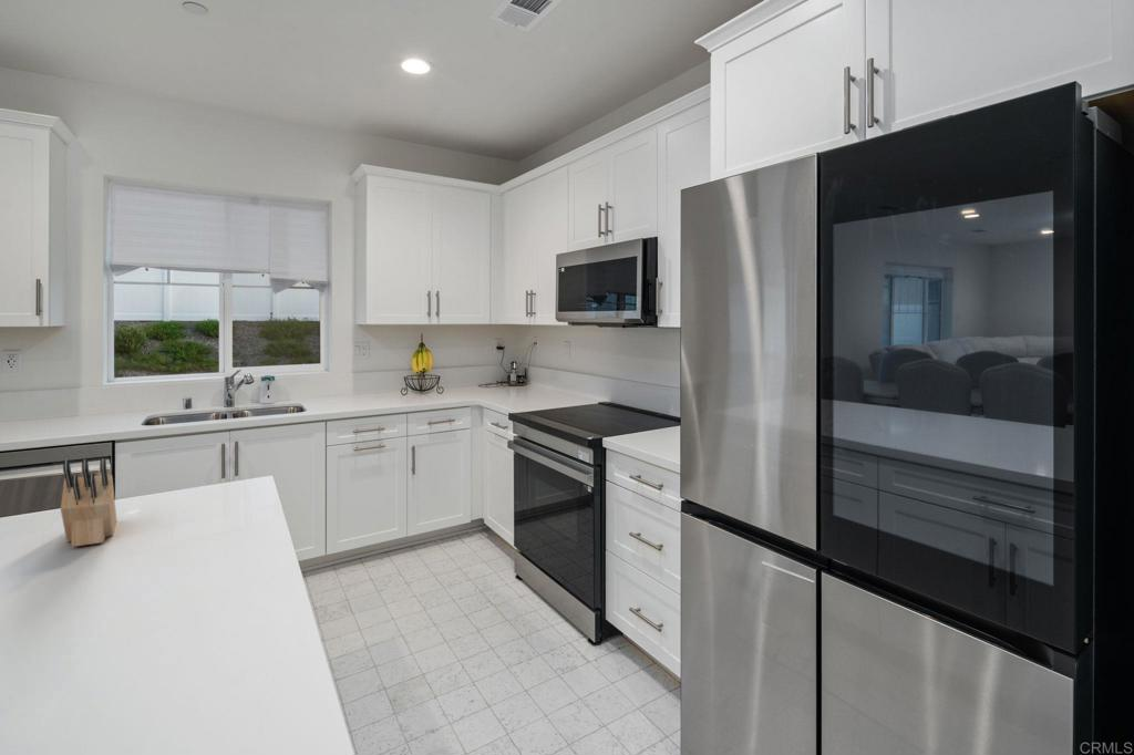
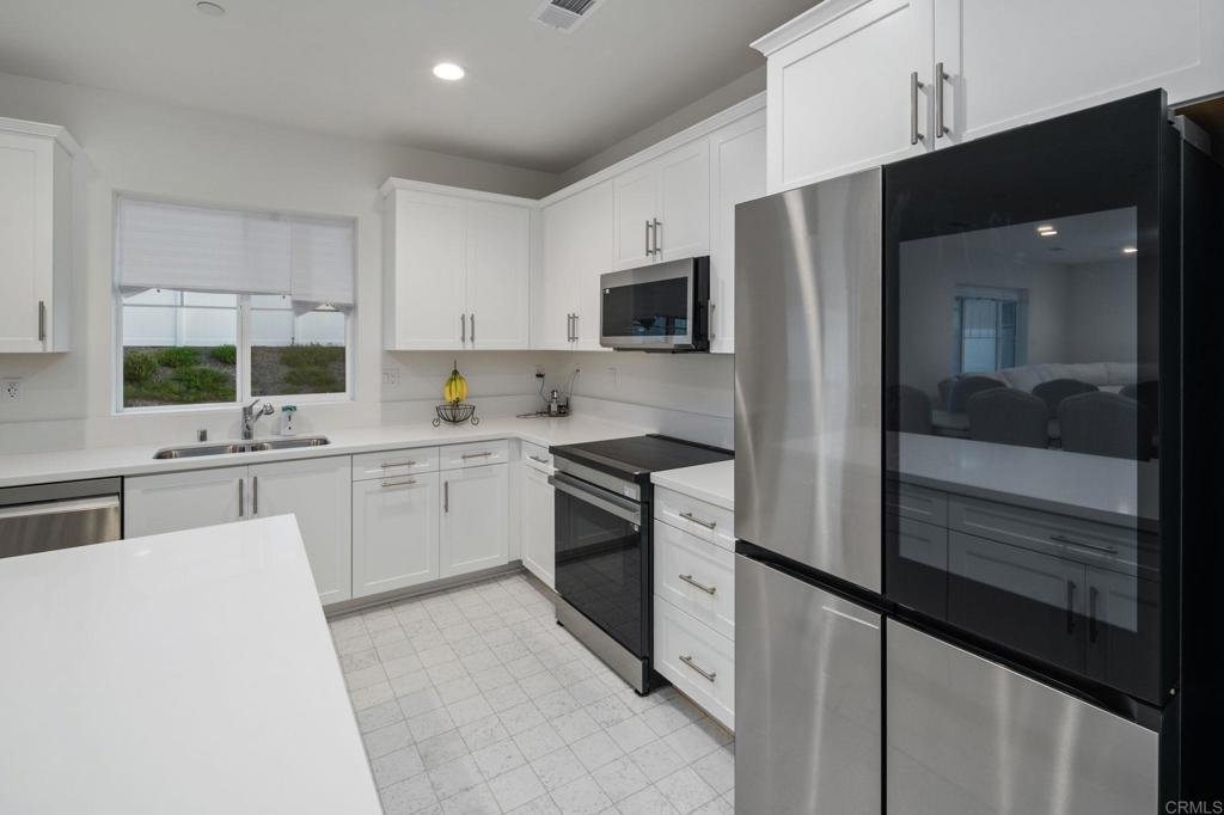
- knife block [60,458,118,548]
